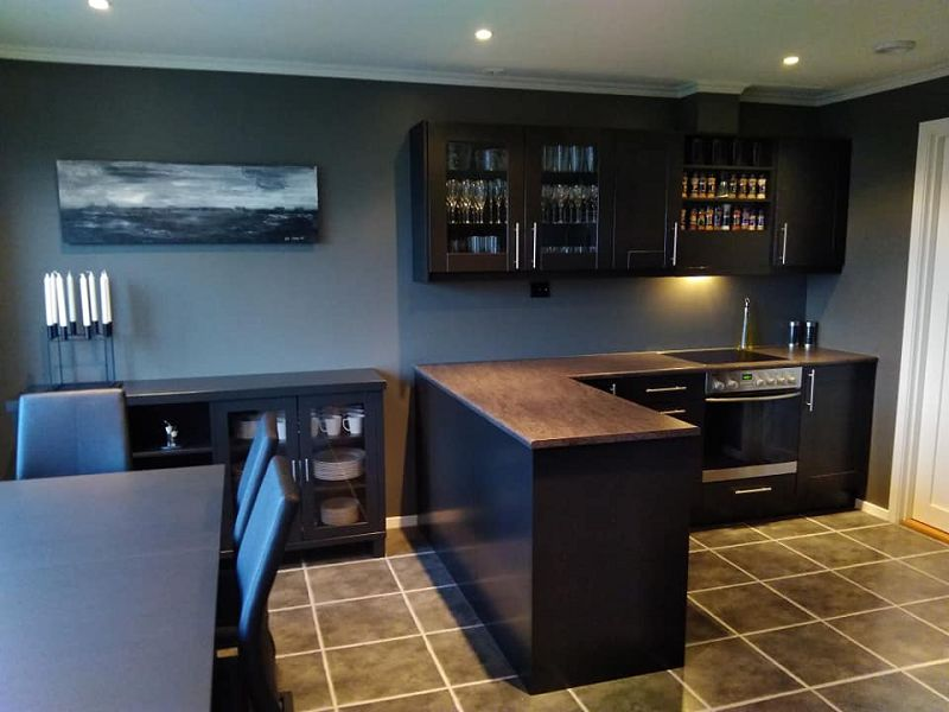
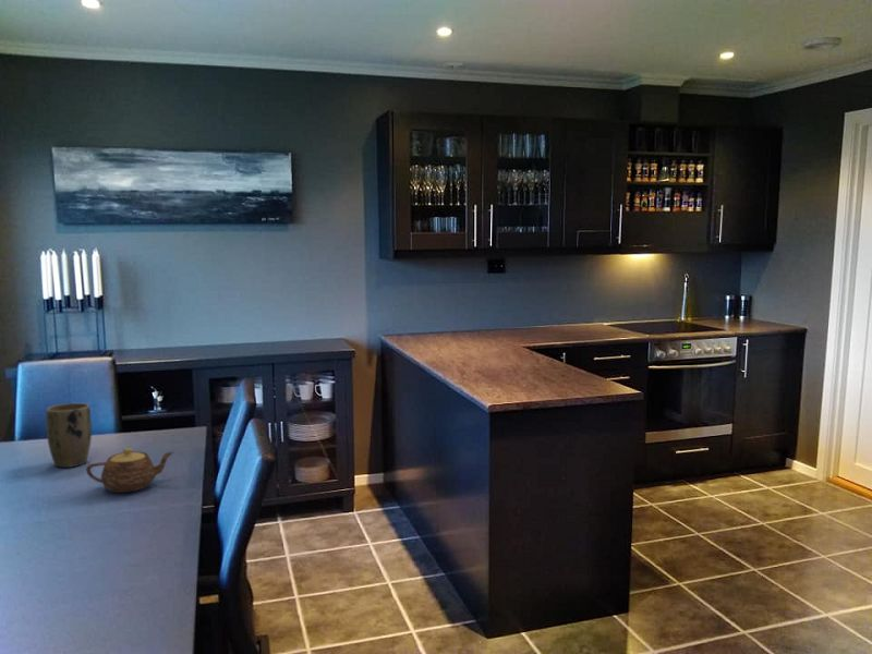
+ teapot [85,447,174,494]
+ plant pot [45,402,93,469]
